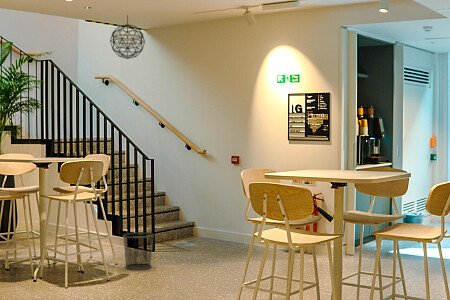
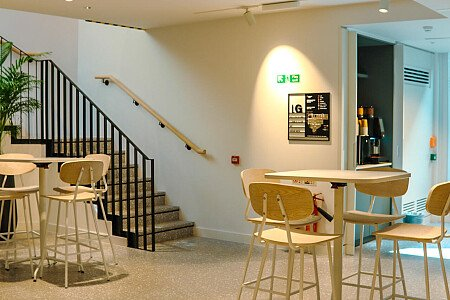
- waste bin [122,231,155,271]
- pendant light [109,14,146,60]
